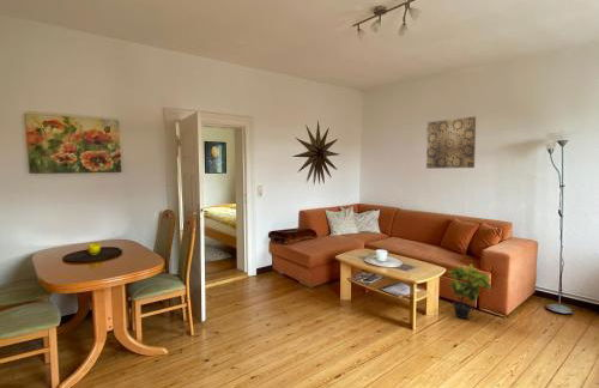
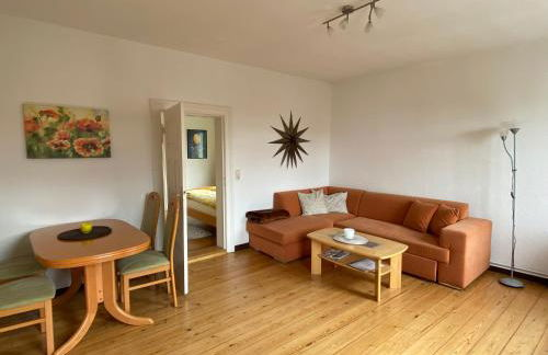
- wall art [425,115,477,170]
- potted plant [446,263,492,320]
